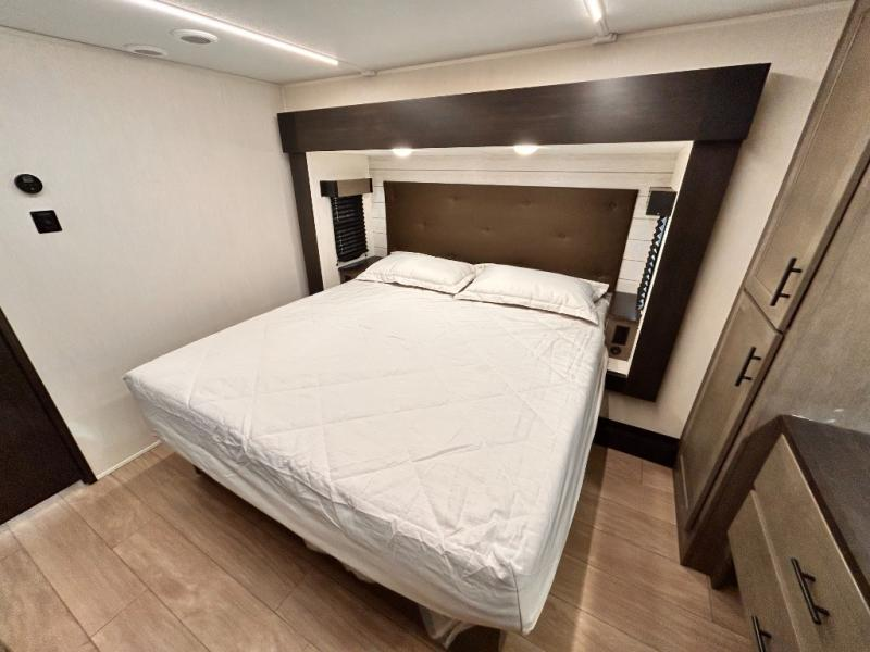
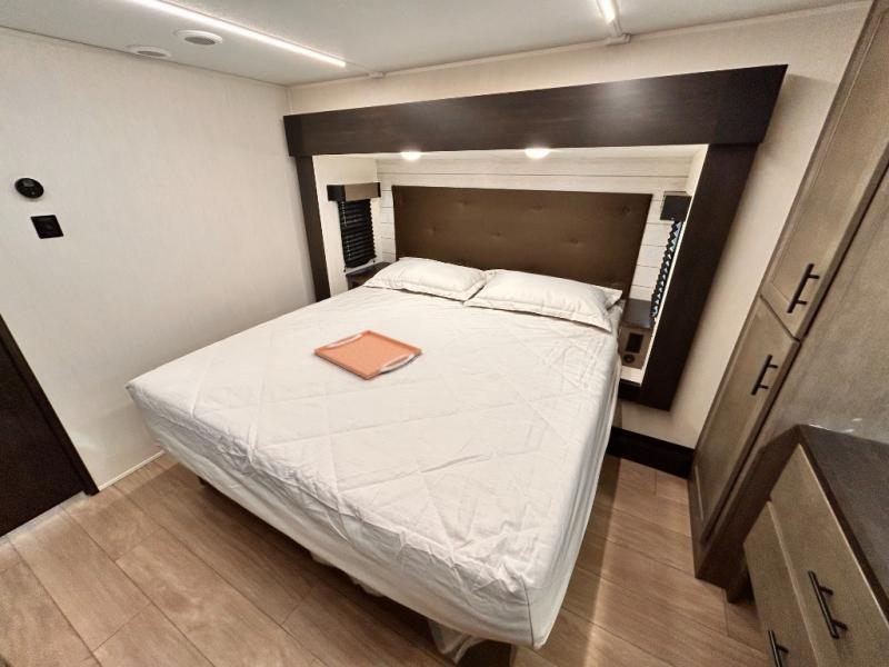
+ serving tray [313,329,422,380]
